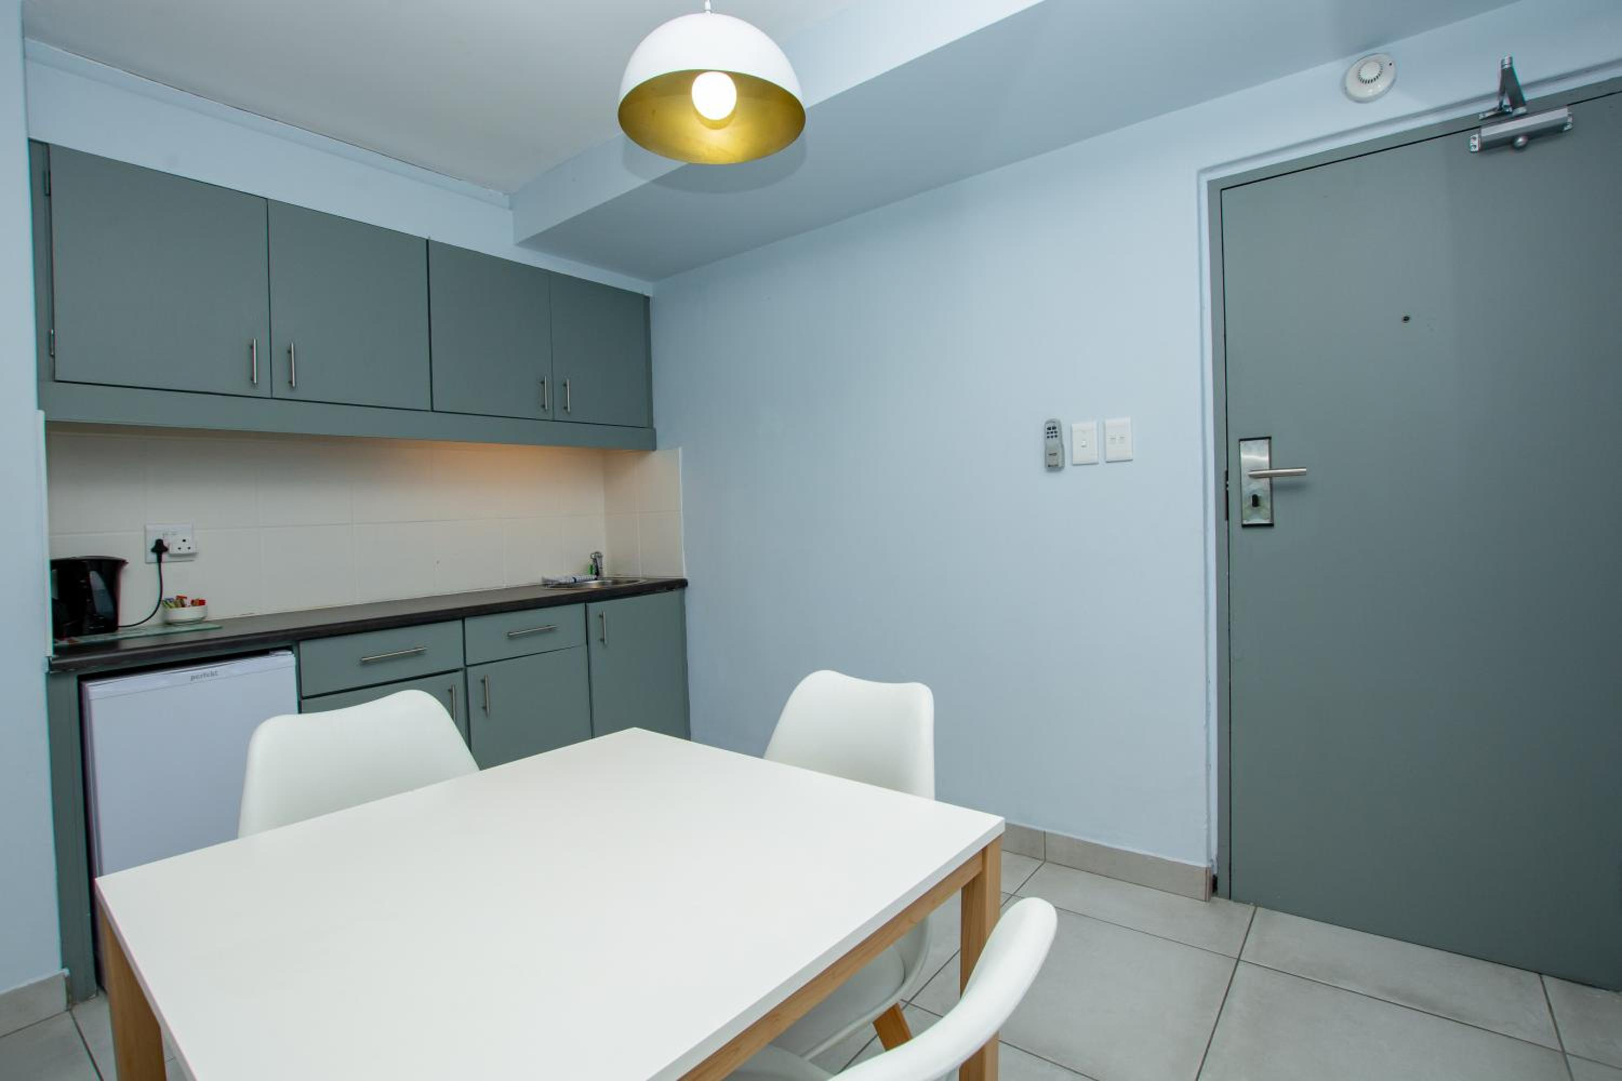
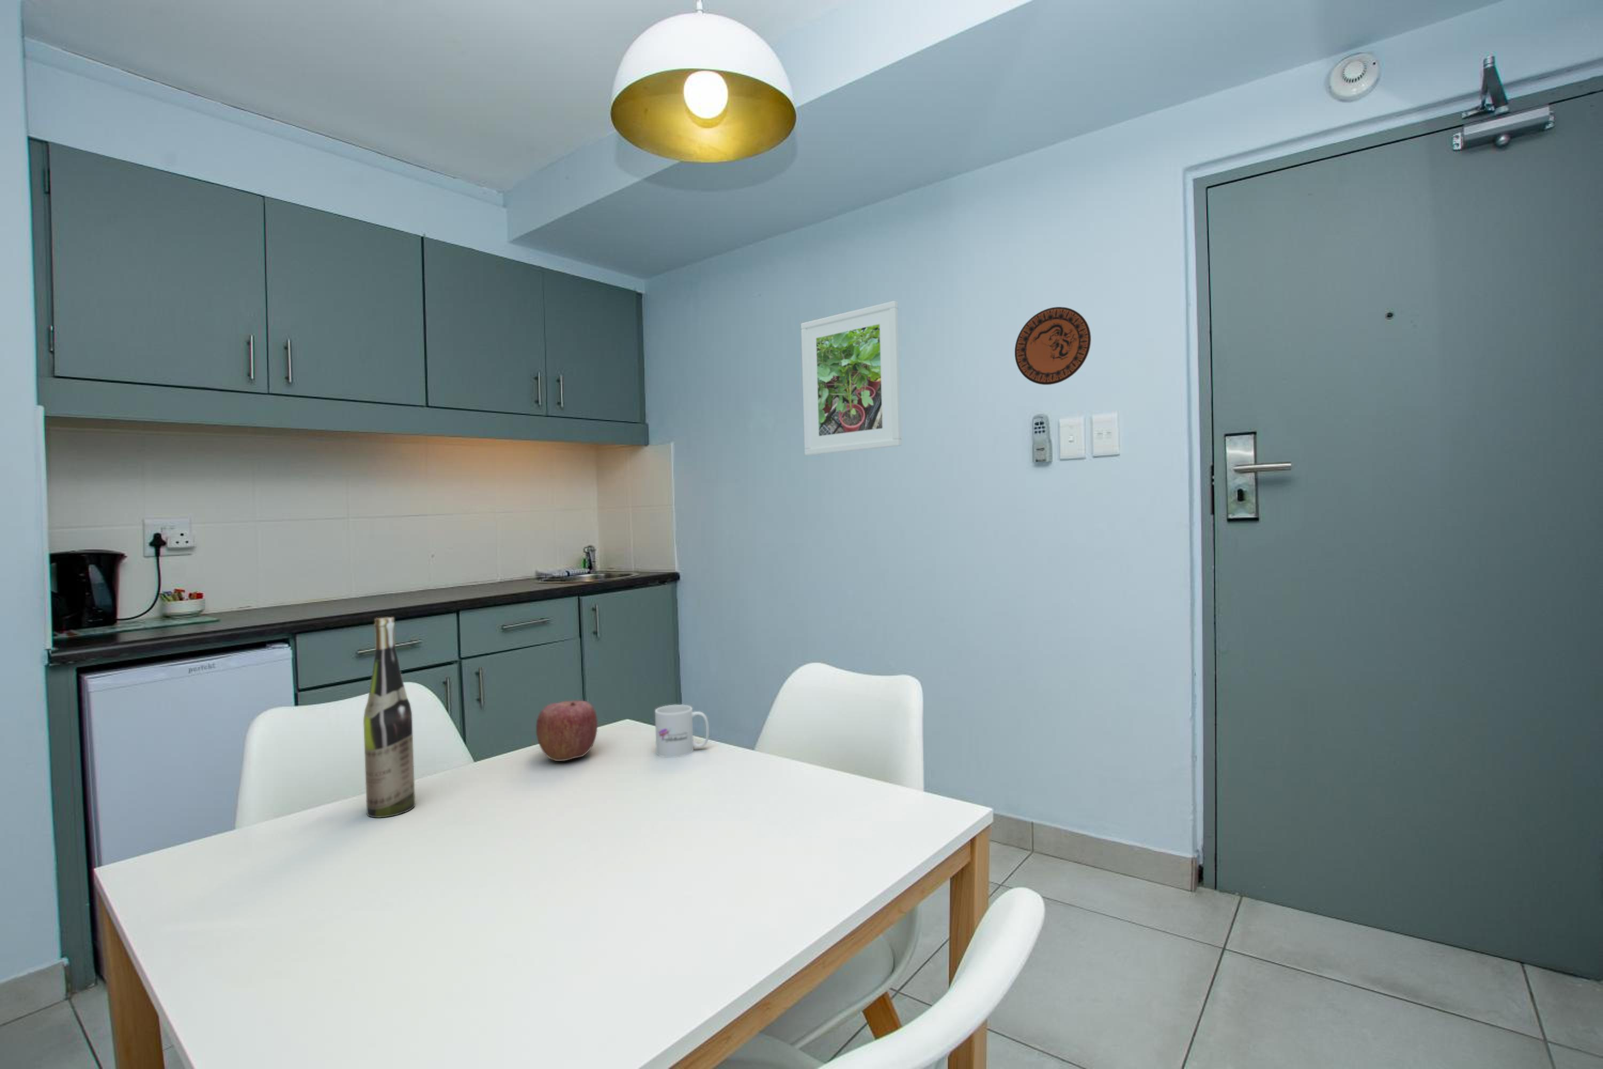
+ mug [655,704,710,758]
+ apple [536,700,598,761]
+ wine bottle [363,617,416,818]
+ decorative plate [1014,307,1091,385]
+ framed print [800,301,902,456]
